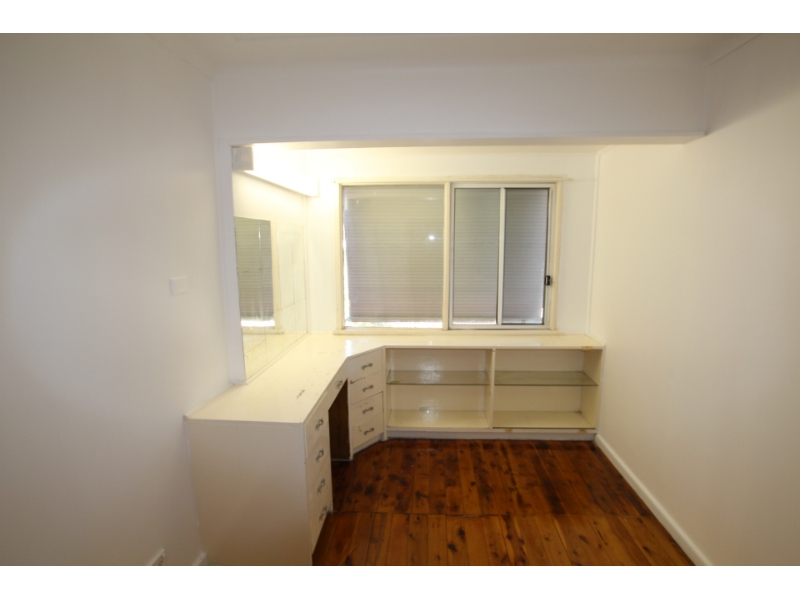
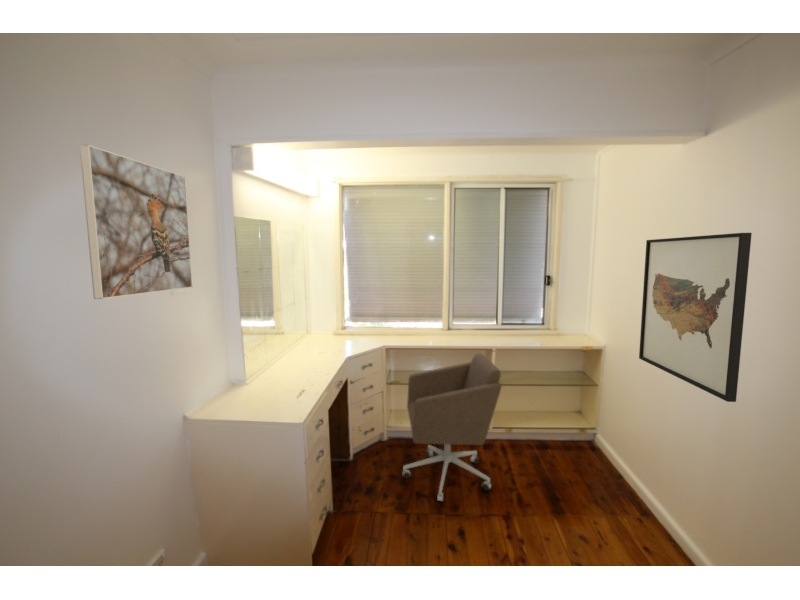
+ wall art [638,232,753,403]
+ office chair [402,352,503,503]
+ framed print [79,144,193,300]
